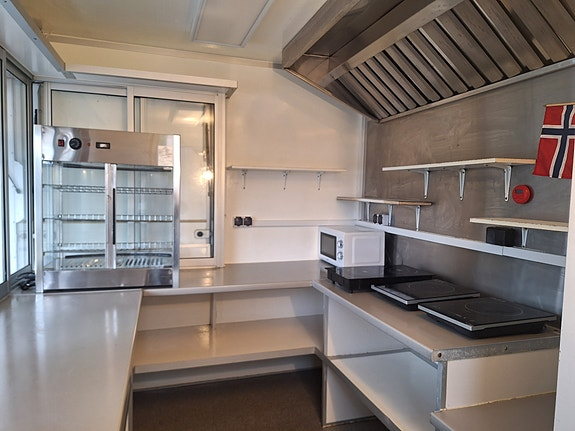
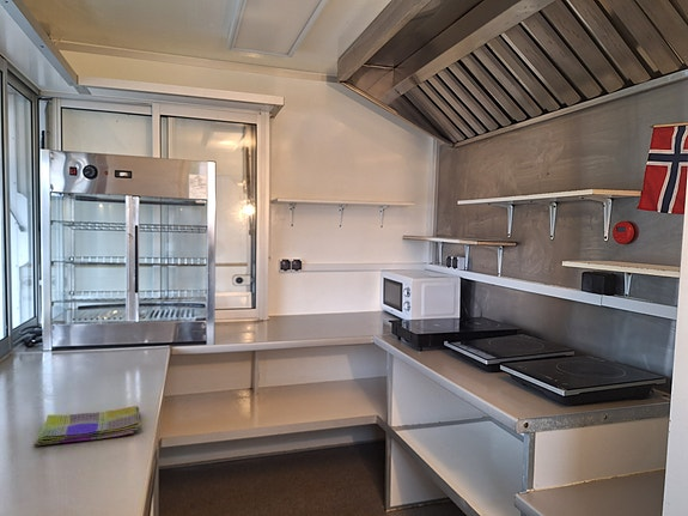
+ dish towel [32,405,142,447]
